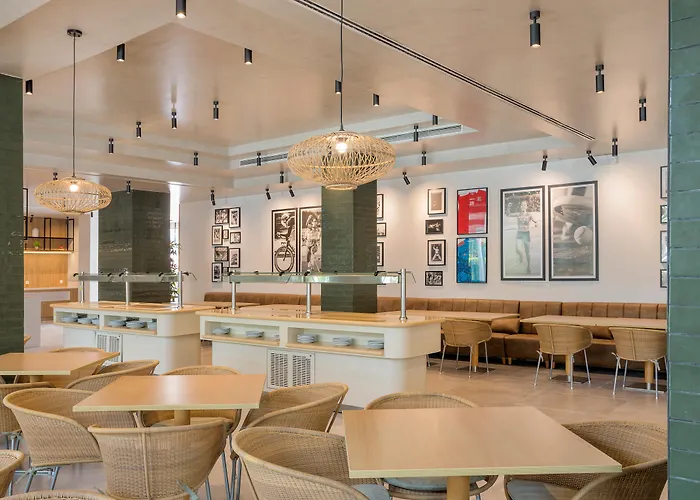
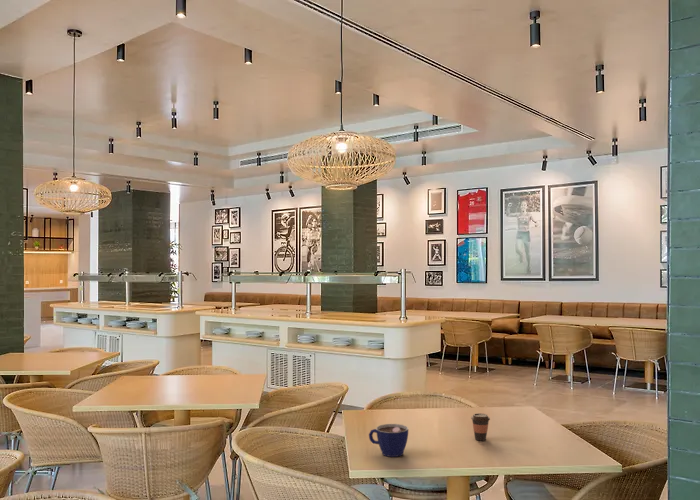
+ cup [368,423,409,458]
+ coffee cup [470,412,491,442]
